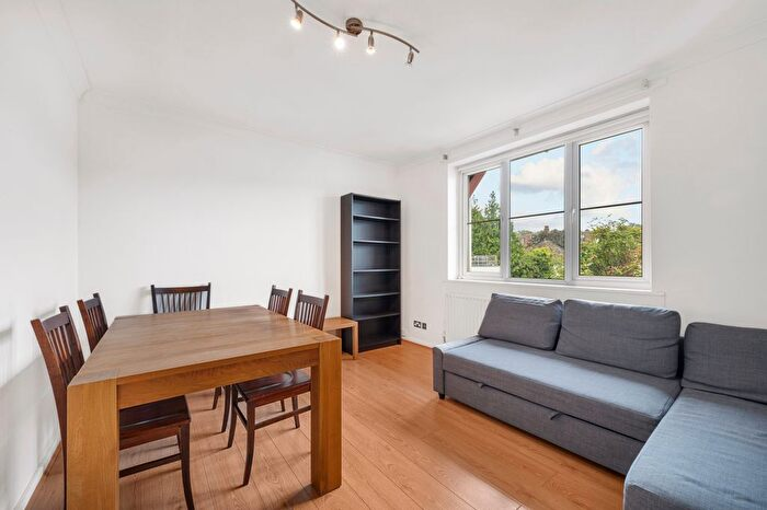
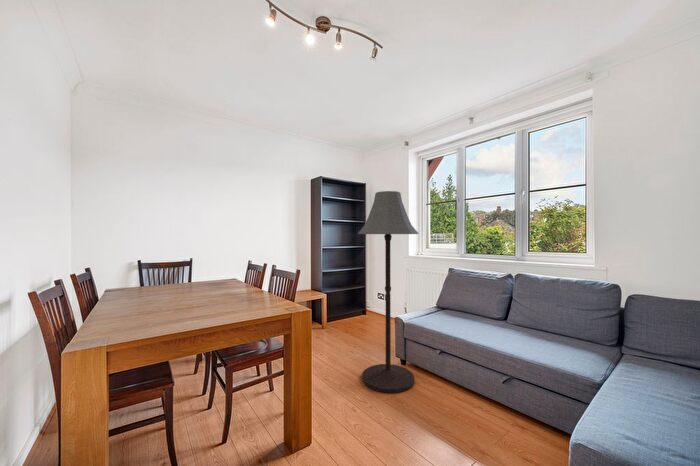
+ floor lamp [357,190,420,394]
